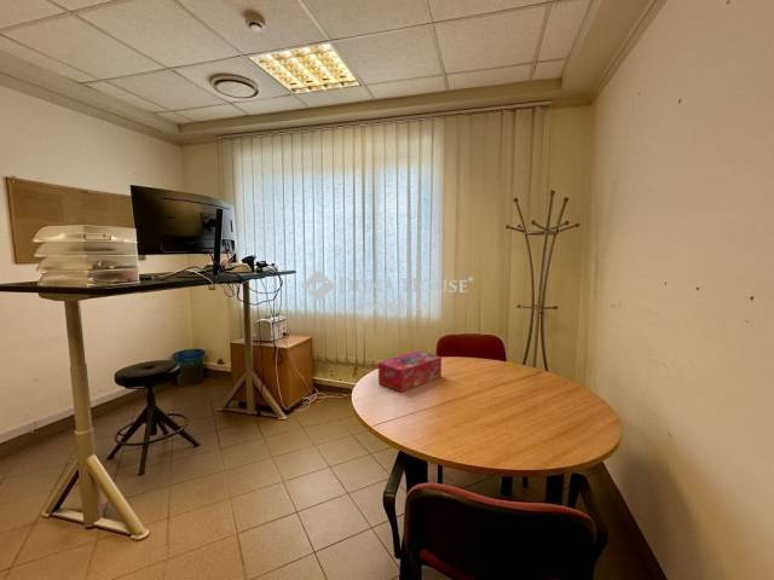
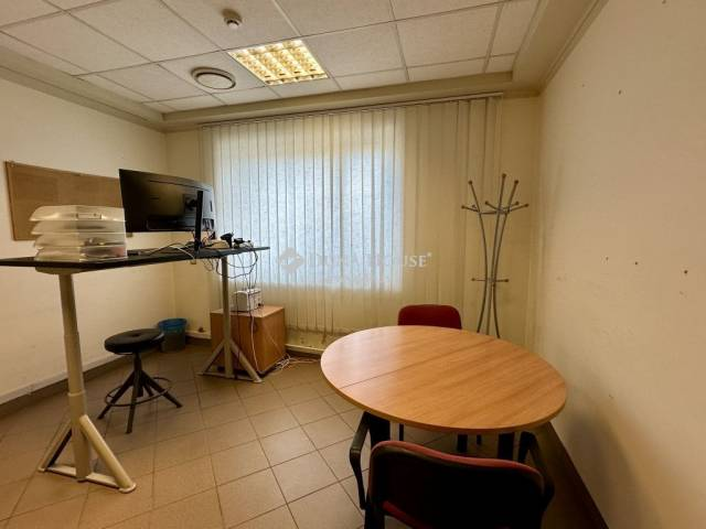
- tissue box [377,349,443,393]
